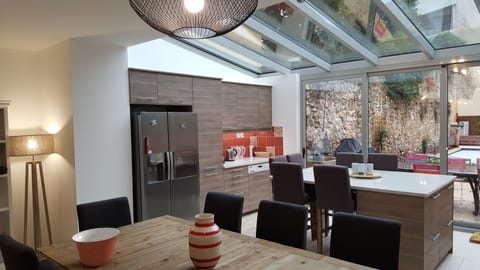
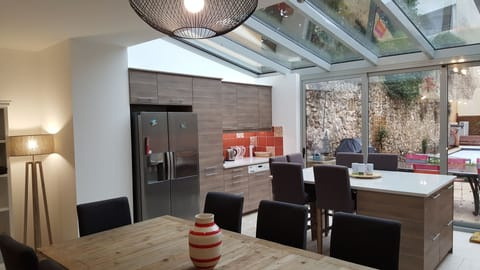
- mixing bowl [71,227,121,268]
